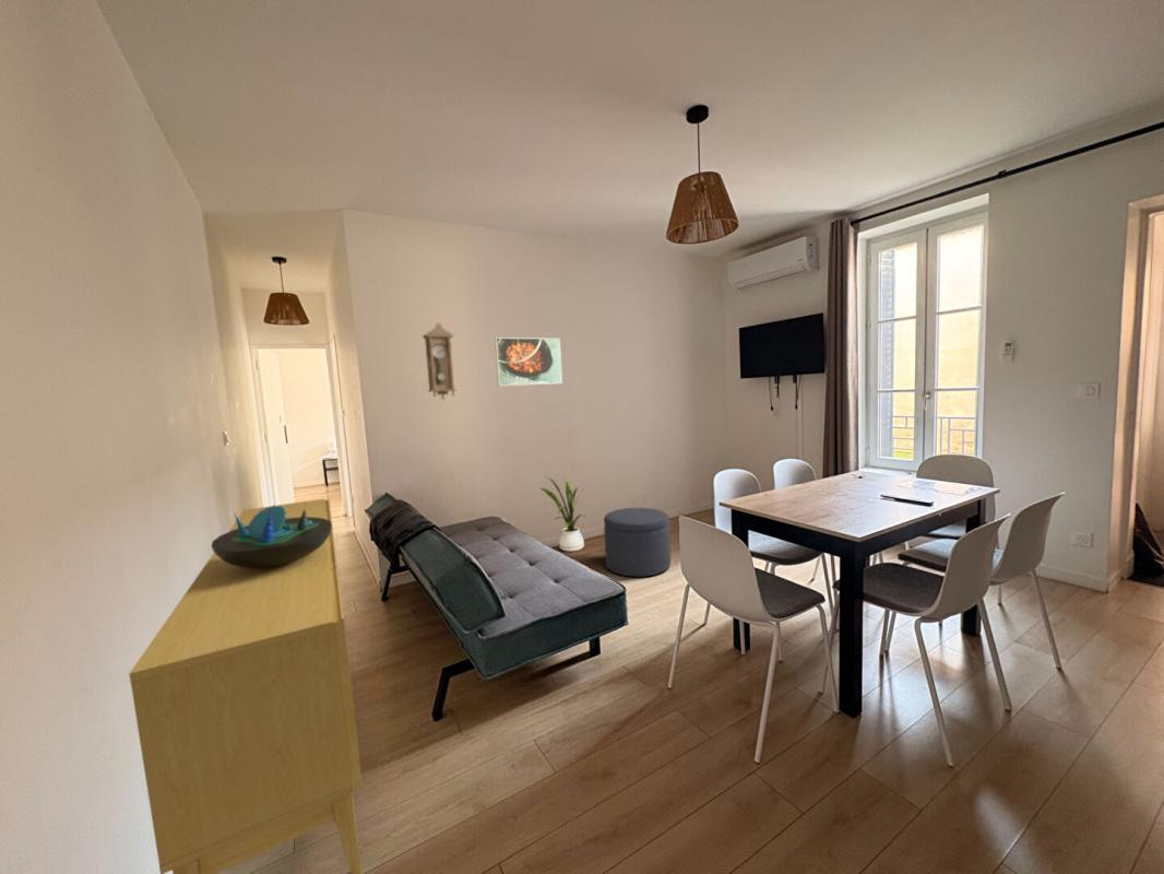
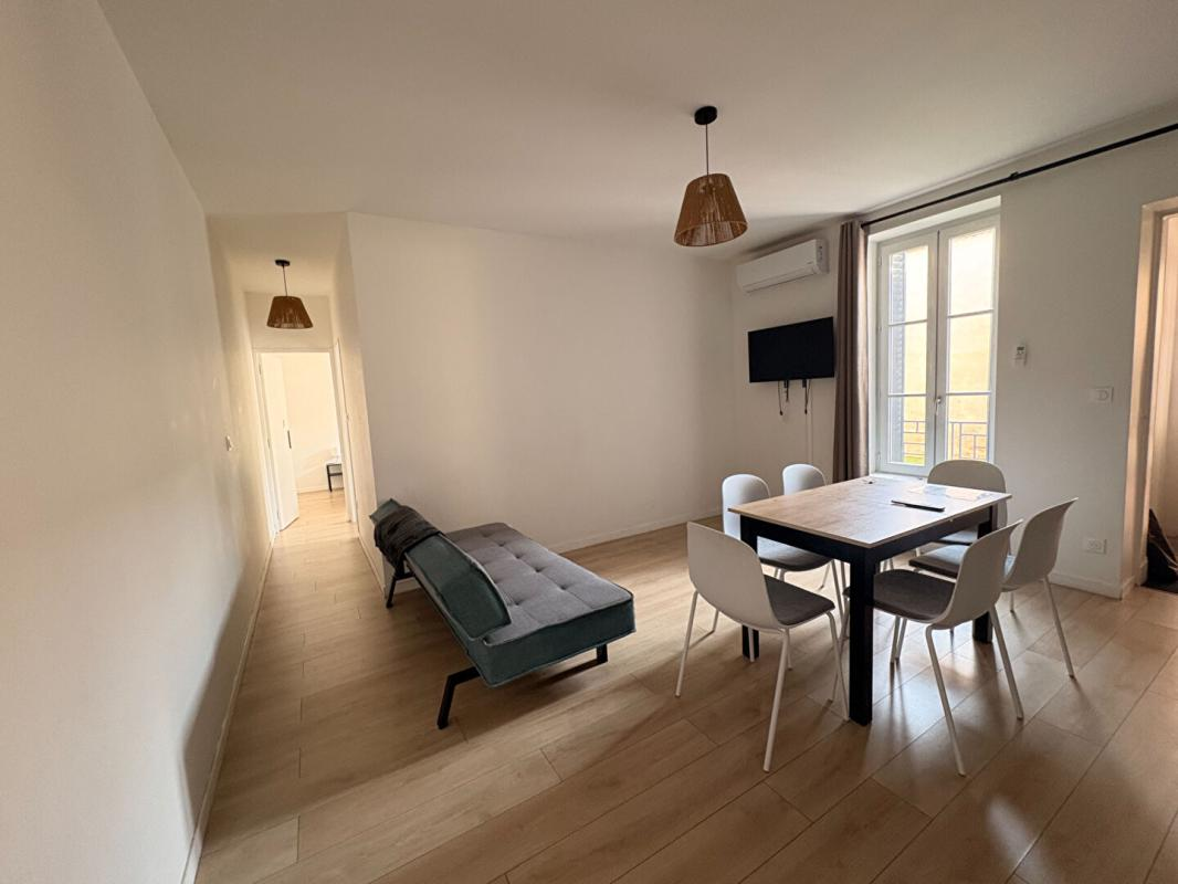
- ottoman [603,507,672,578]
- pendulum clock [421,321,459,401]
- house plant [539,476,586,553]
- decorative bowl [210,504,333,568]
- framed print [494,336,563,387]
- sideboard [128,498,364,874]
